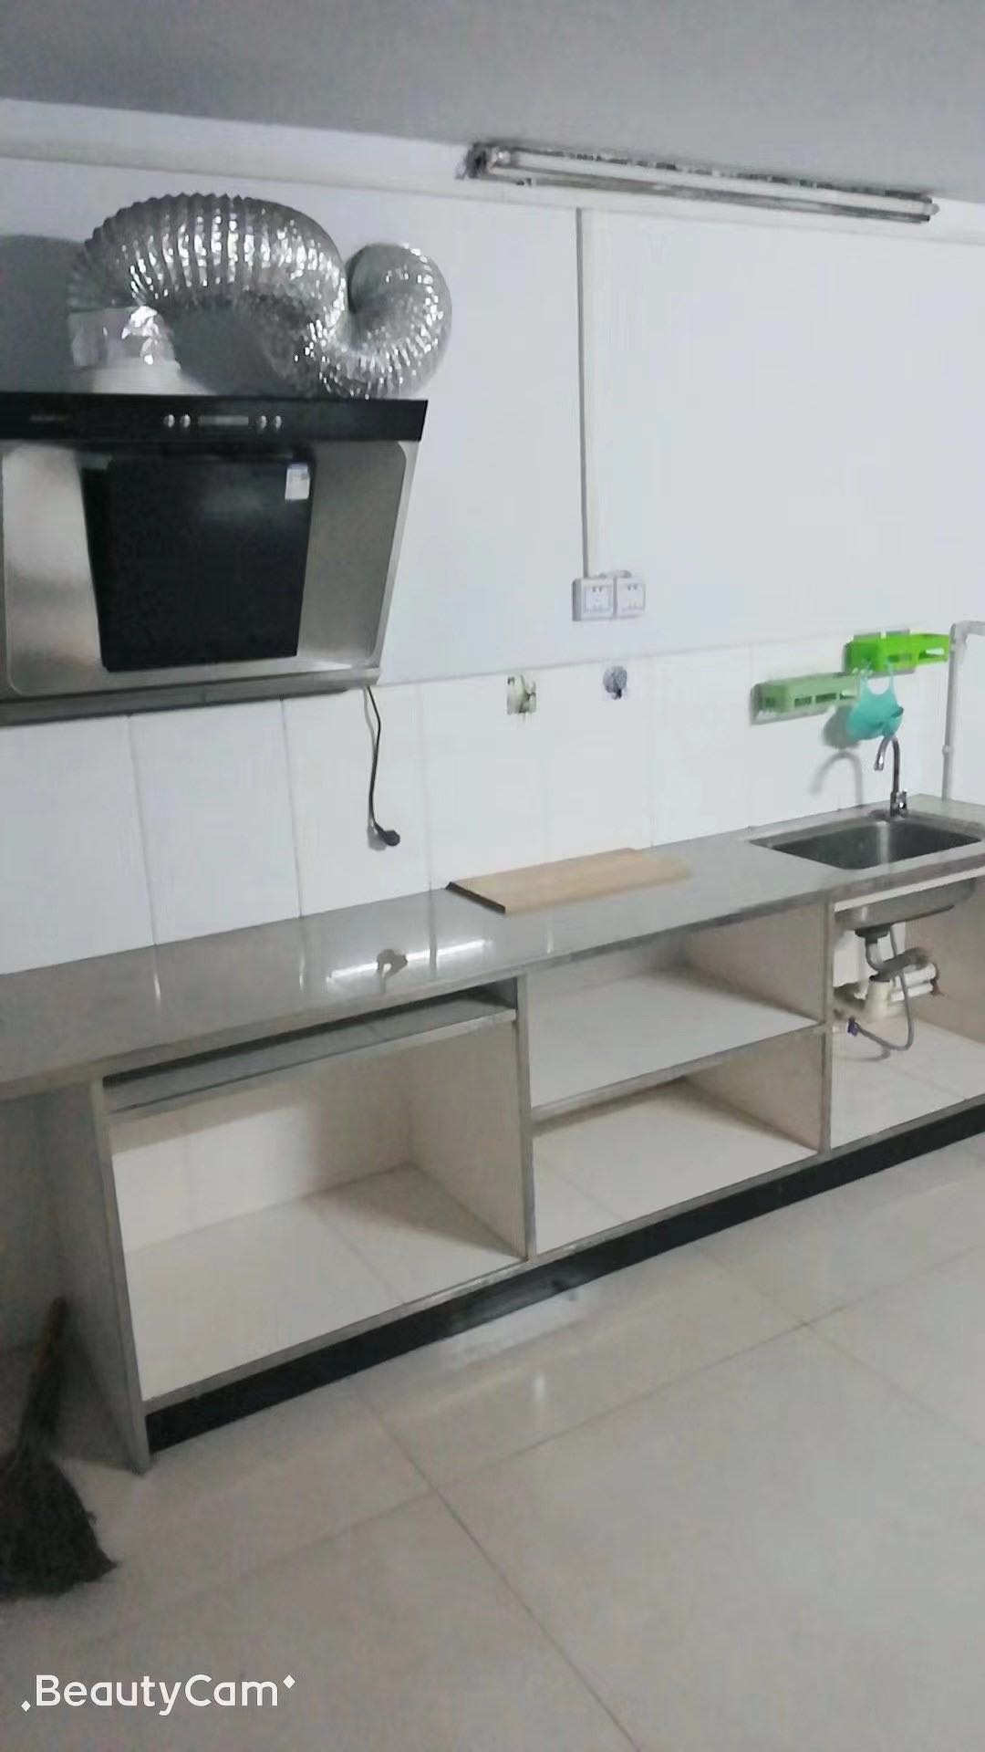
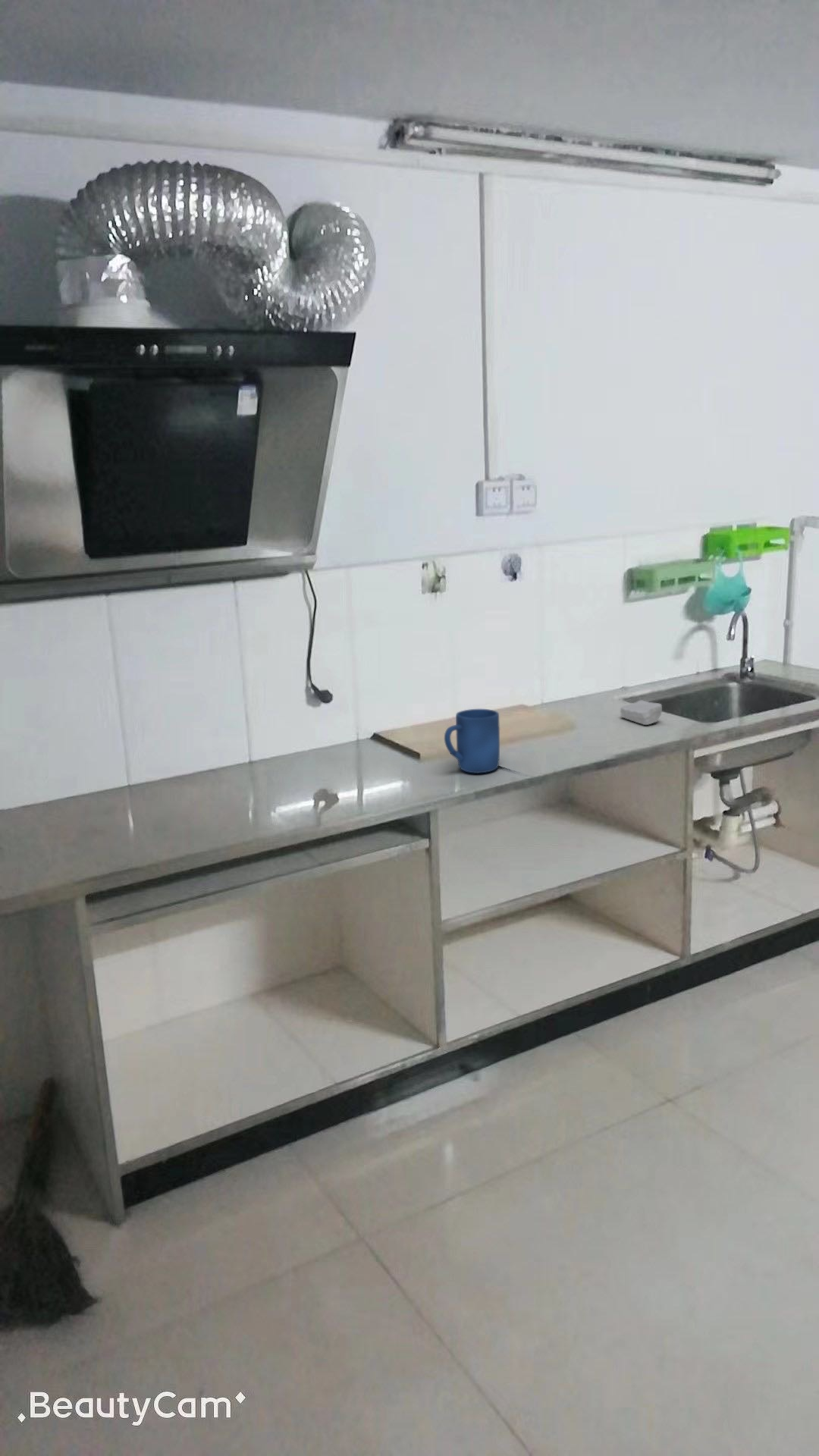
+ mug [444,708,500,774]
+ soap bar [620,699,663,726]
